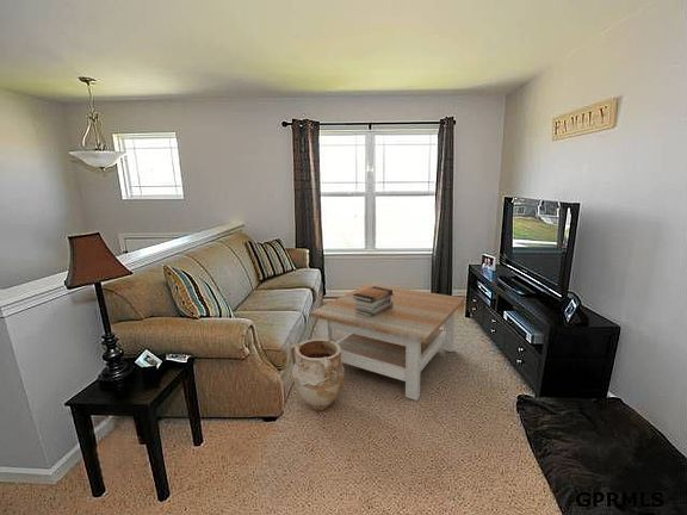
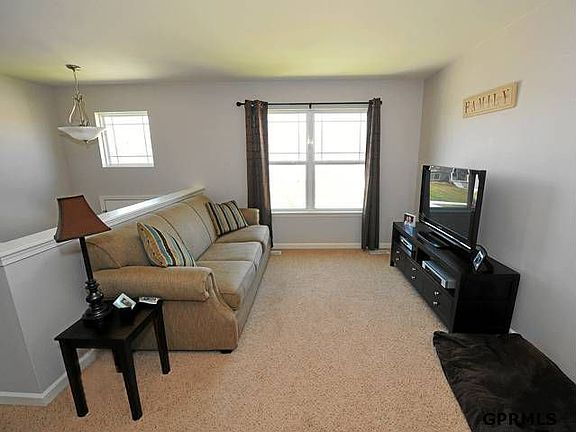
- book stack [353,286,394,317]
- vase [289,337,346,411]
- coffee table [309,283,466,402]
